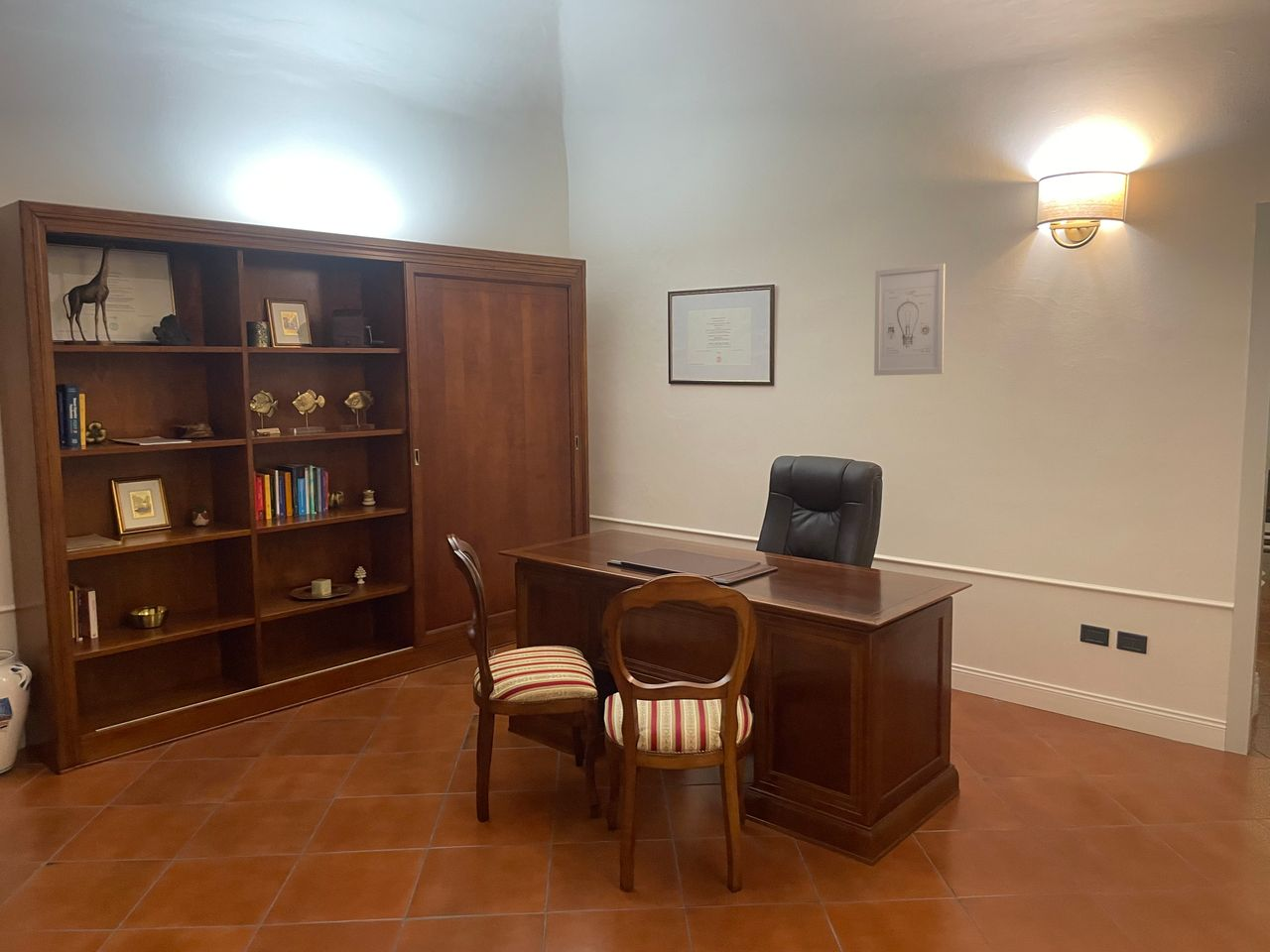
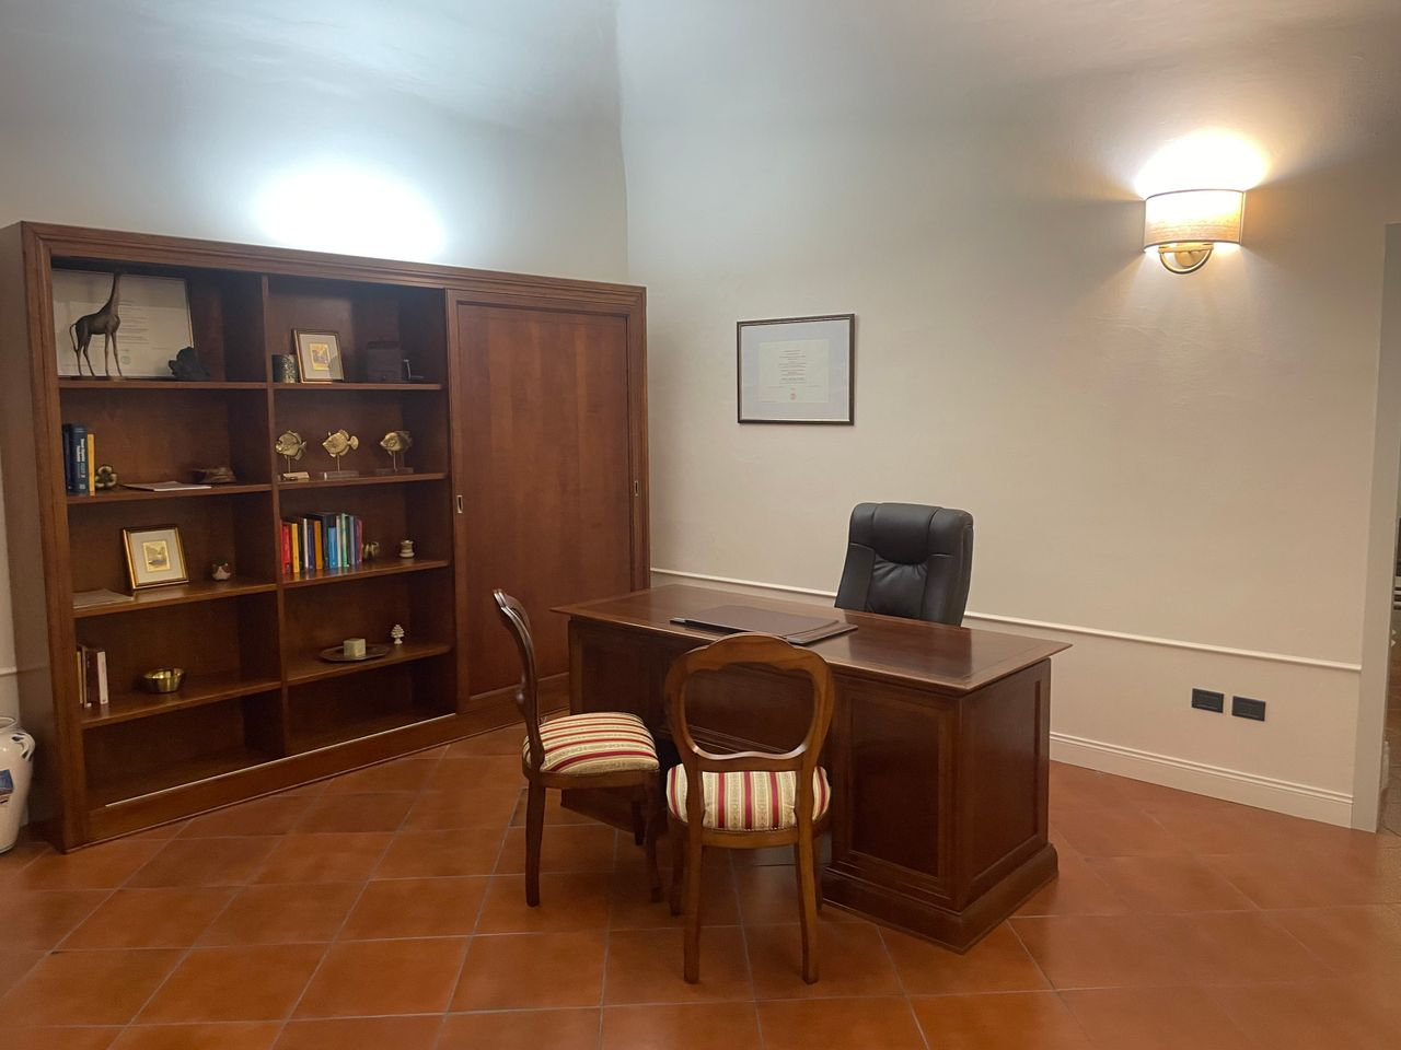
- wall art [873,263,946,377]
